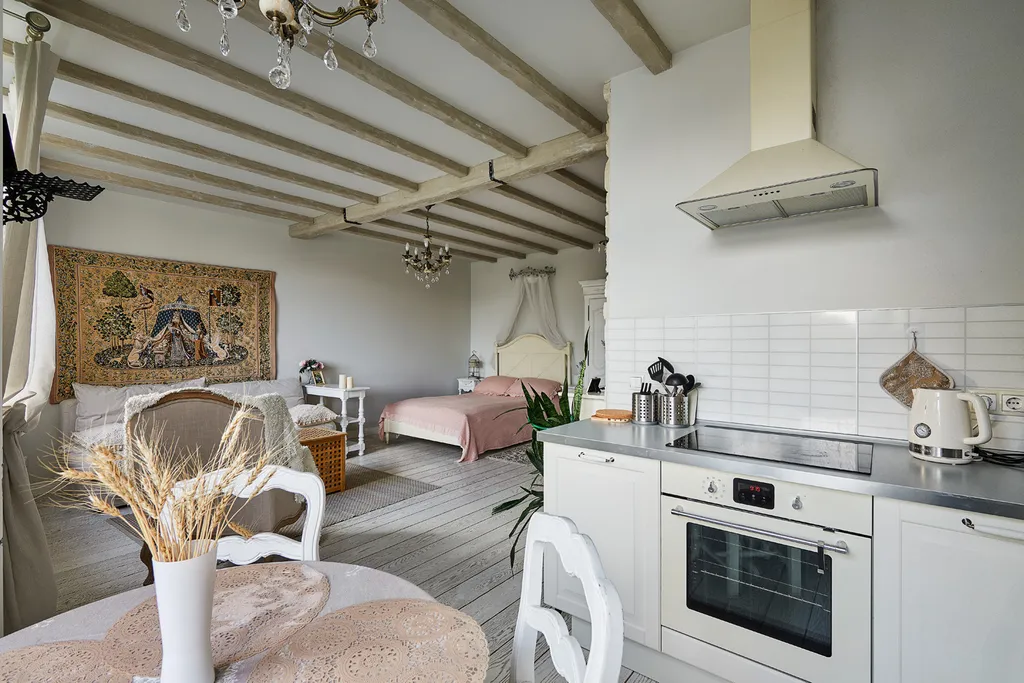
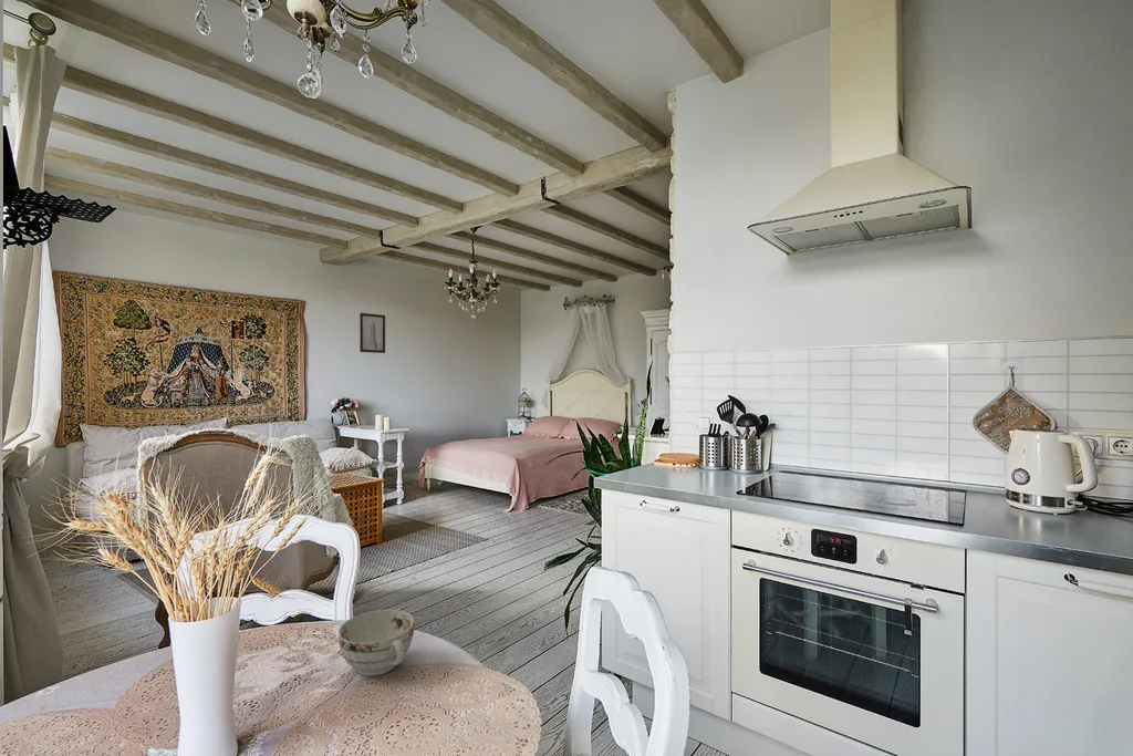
+ wall art [358,312,386,354]
+ teacup [337,608,416,677]
